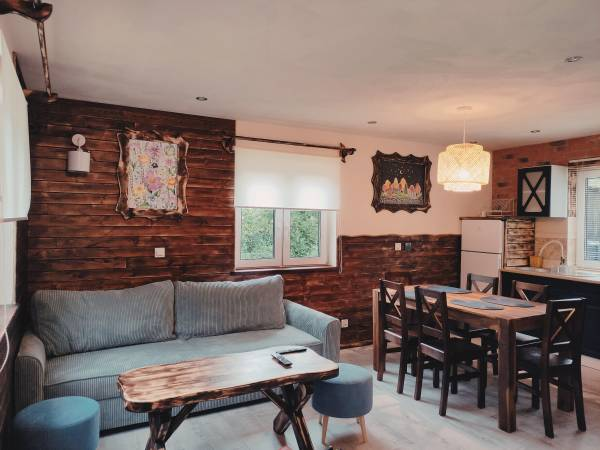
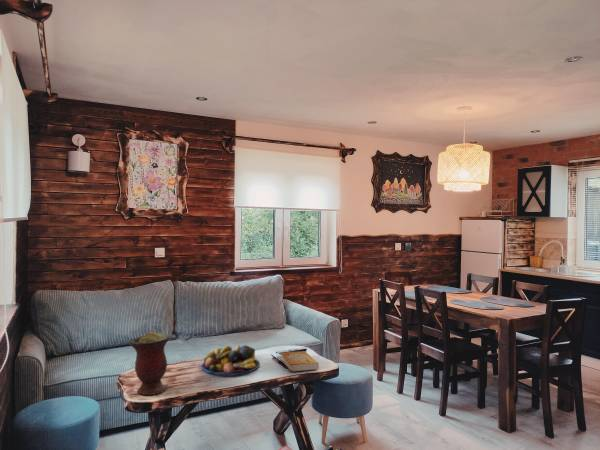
+ vase [128,331,170,396]
+ book [279,350,319,373]
+ fruit bowl [201,344,261,376]
